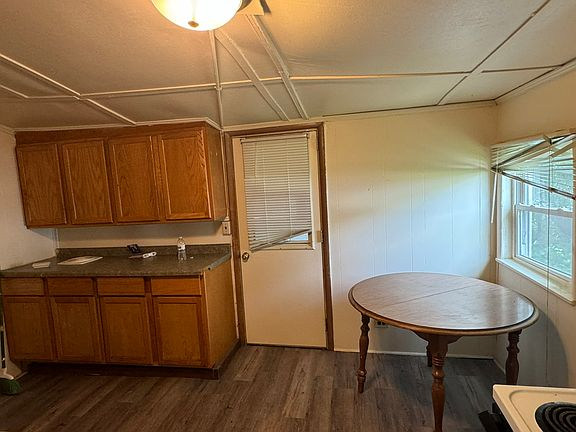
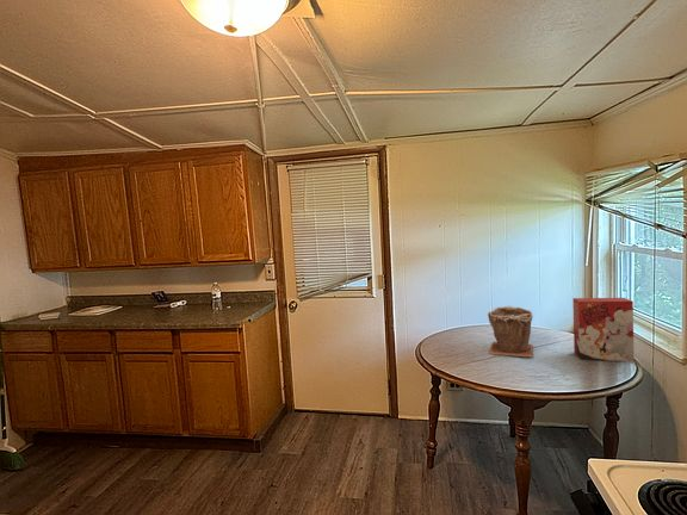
+ plant pot [487,305,534,358]
+ cereal box [571,297,635,362]
